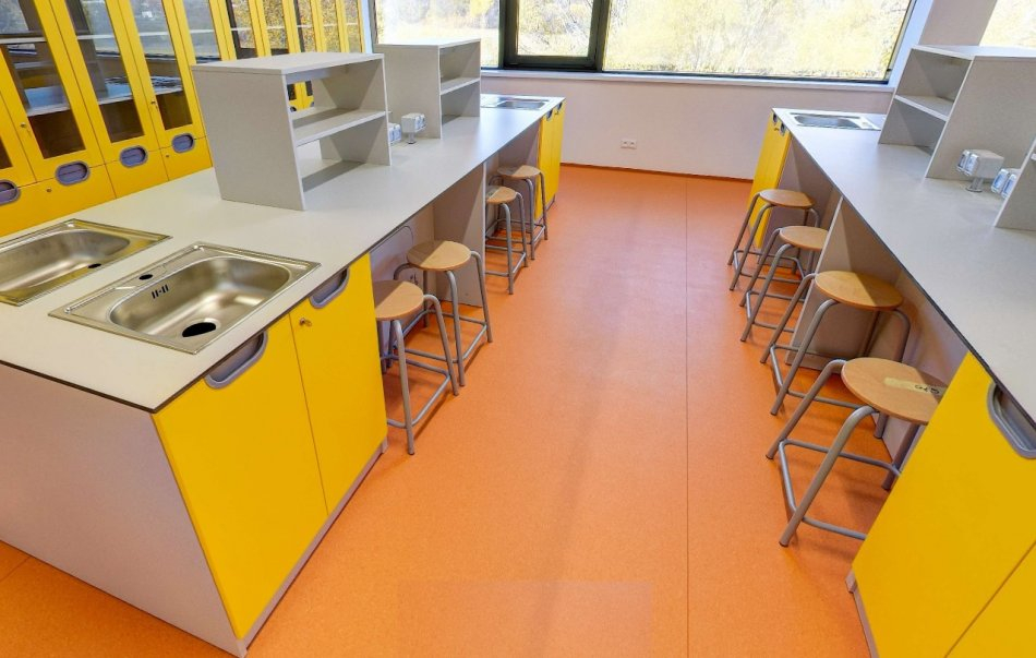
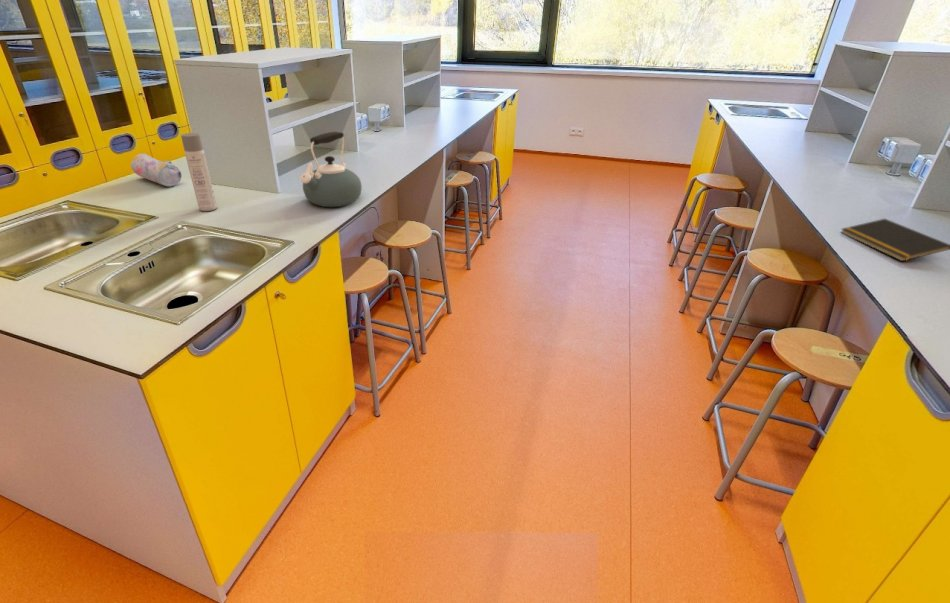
+ pencil case [130,152,183,187]
+ kettle [299,131,363,208]
+ notepad [839,218,950,262]
+ spray bottle [180,132,218,212]
